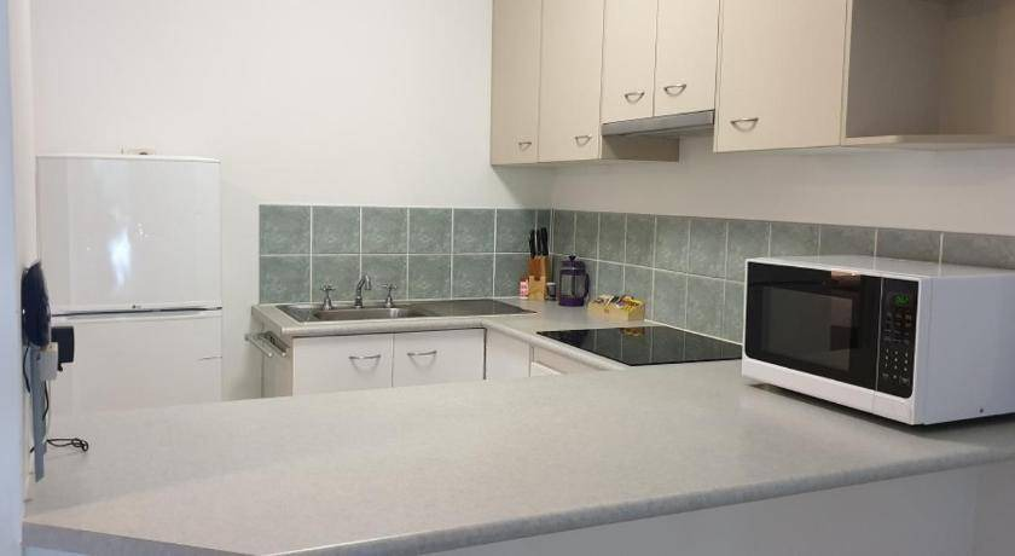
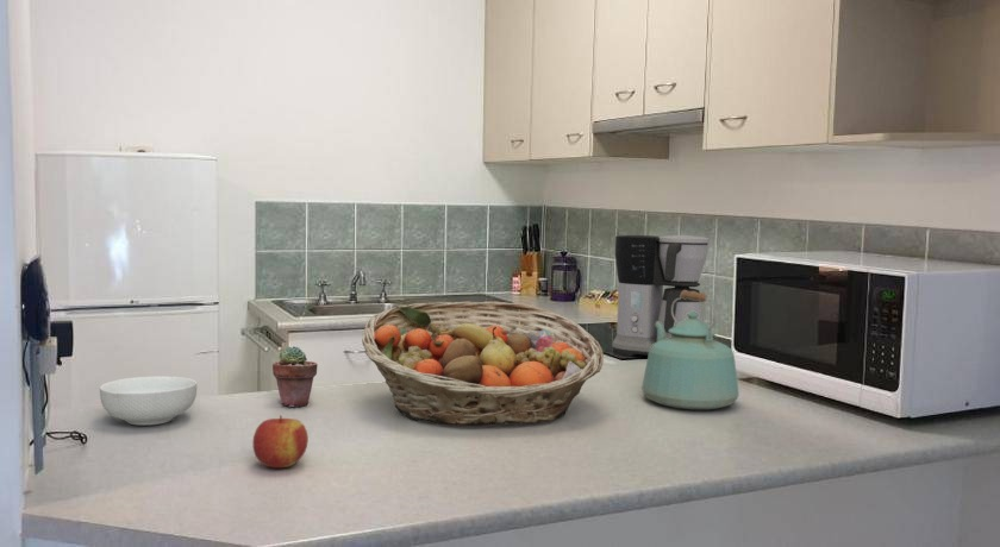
+ cereal bowl [99,375,198,427]
+ potted succulent [271,345,319,408]
+ kettle [640,290,739,410]
+ fruit basket [361,301,605,427]
+ apple [251,414,310,469]
+ coffee maker [611,234,711,357]
